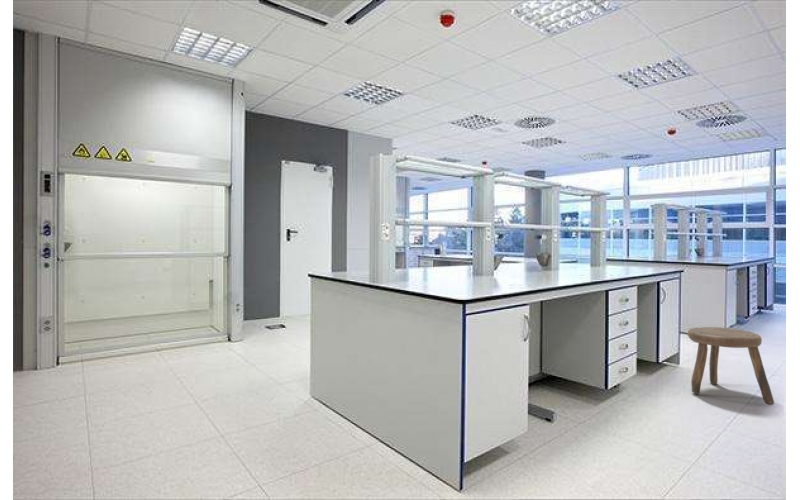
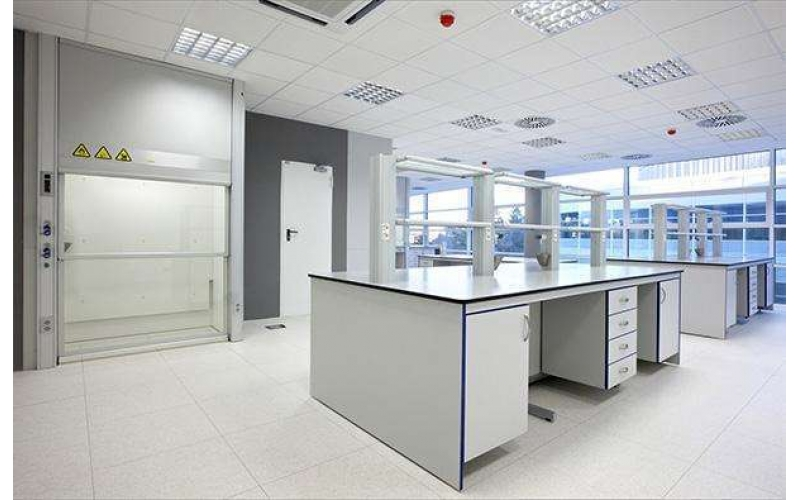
- stool [687,326,775,406]
